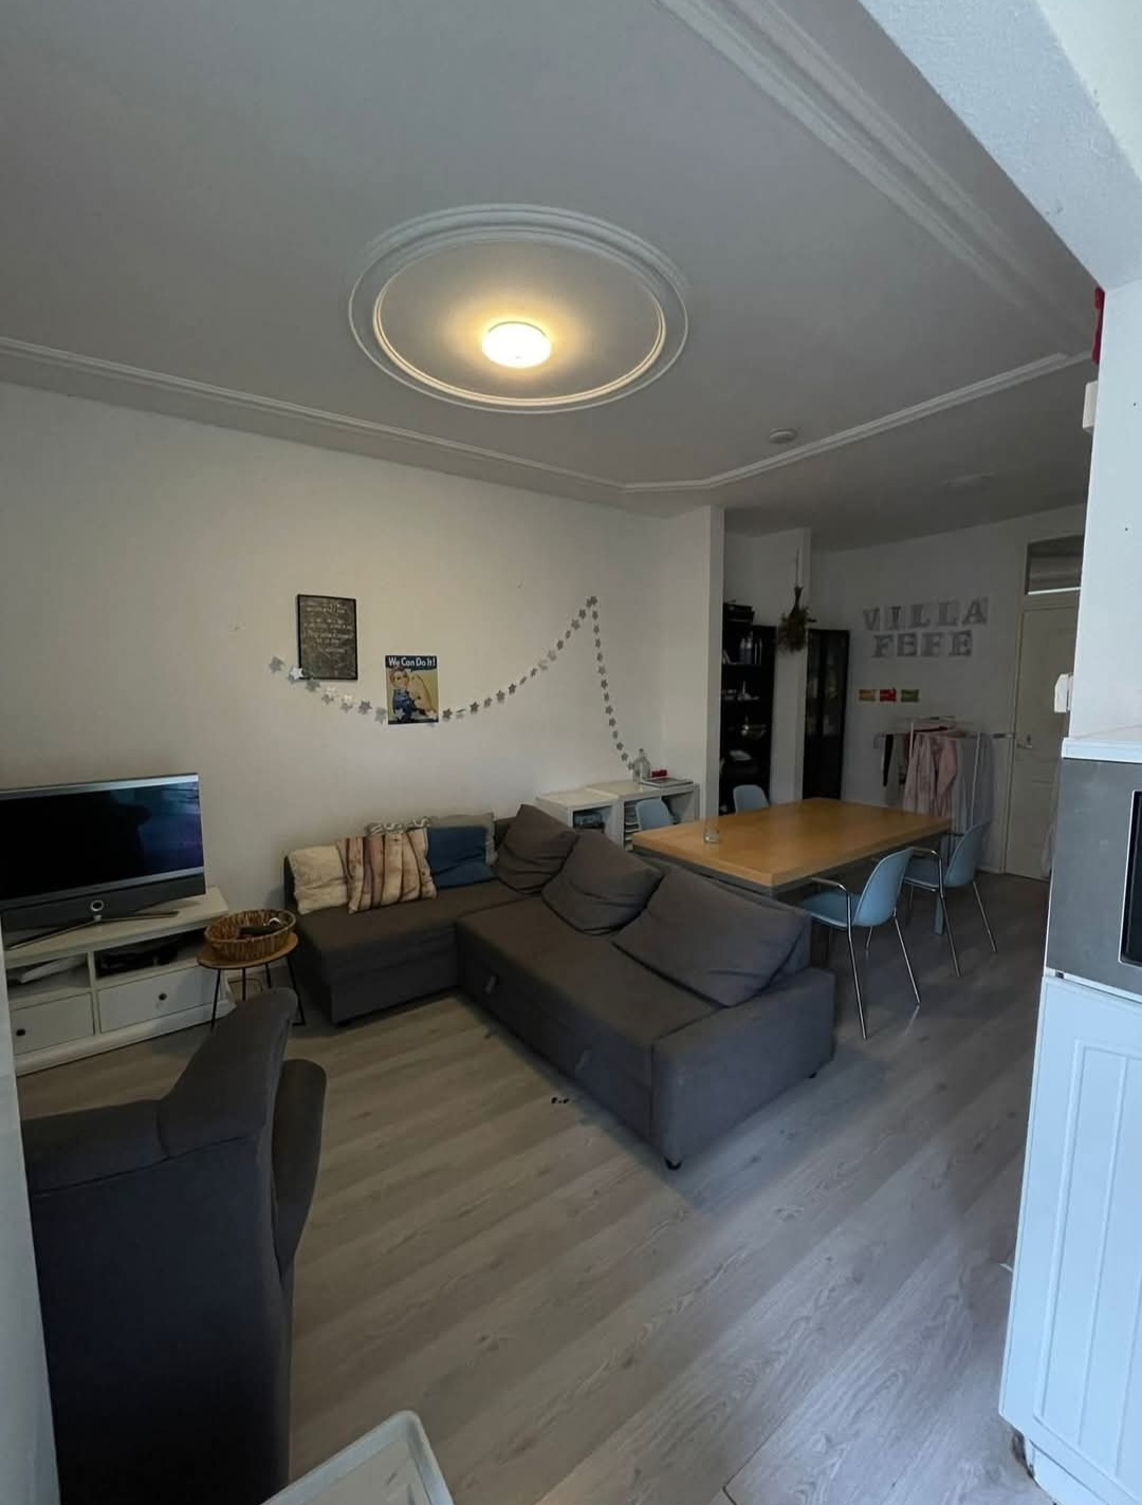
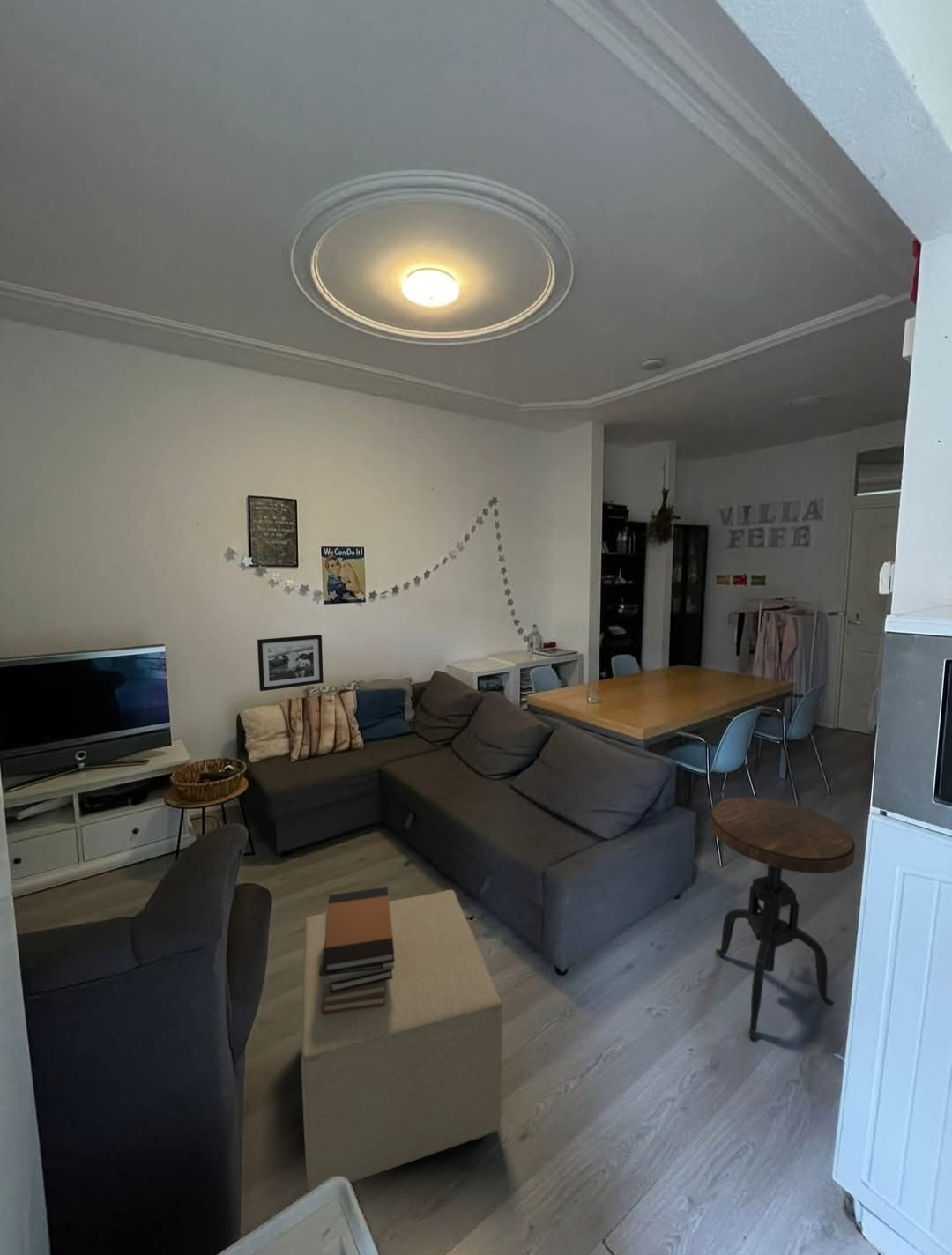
+ ottoman [301,889,503,1192]
+ side table [709,796,856,1039]
+ picture frame [257,634,324,692]
+ book stack [319,886,395,1014]
